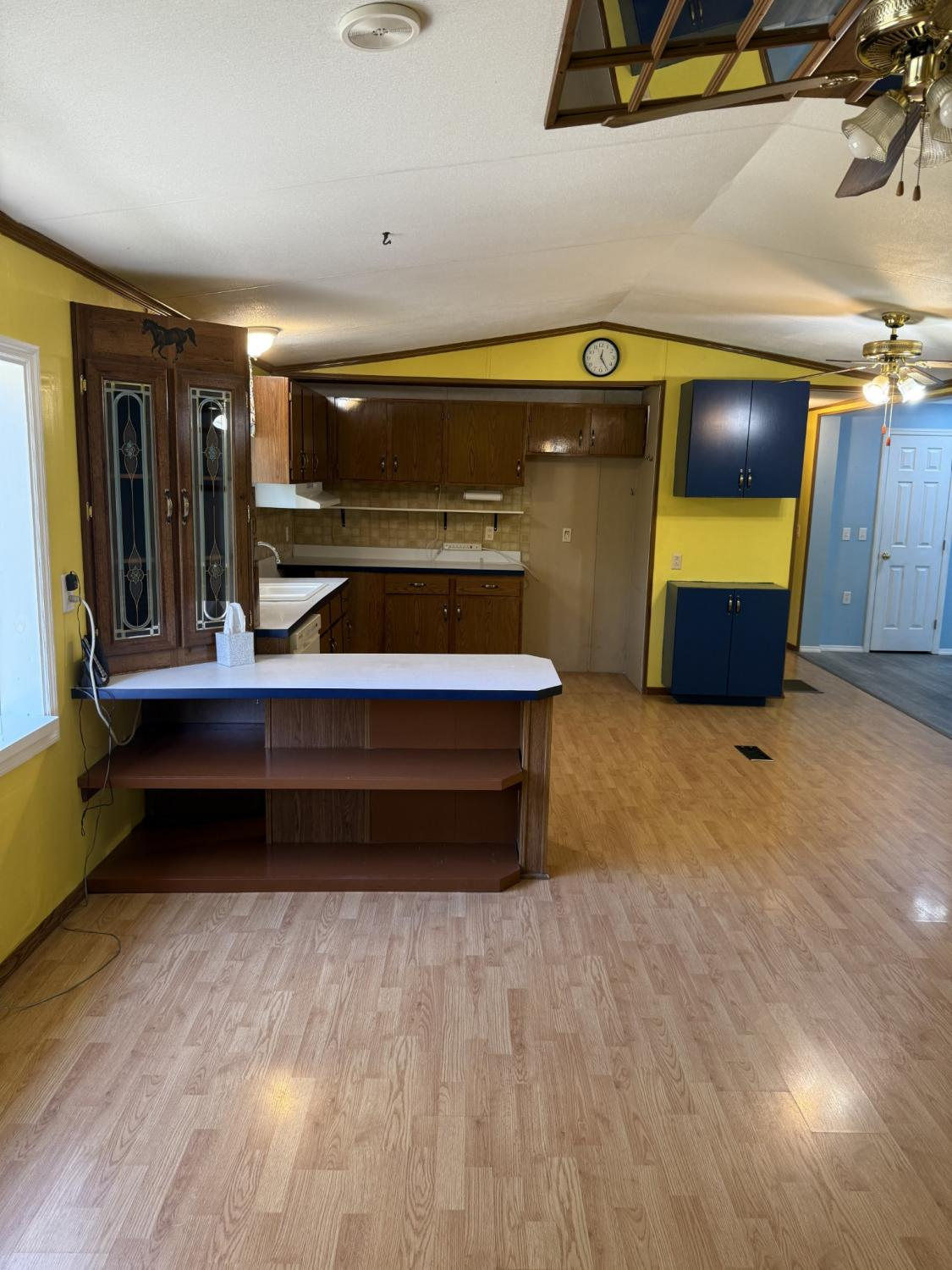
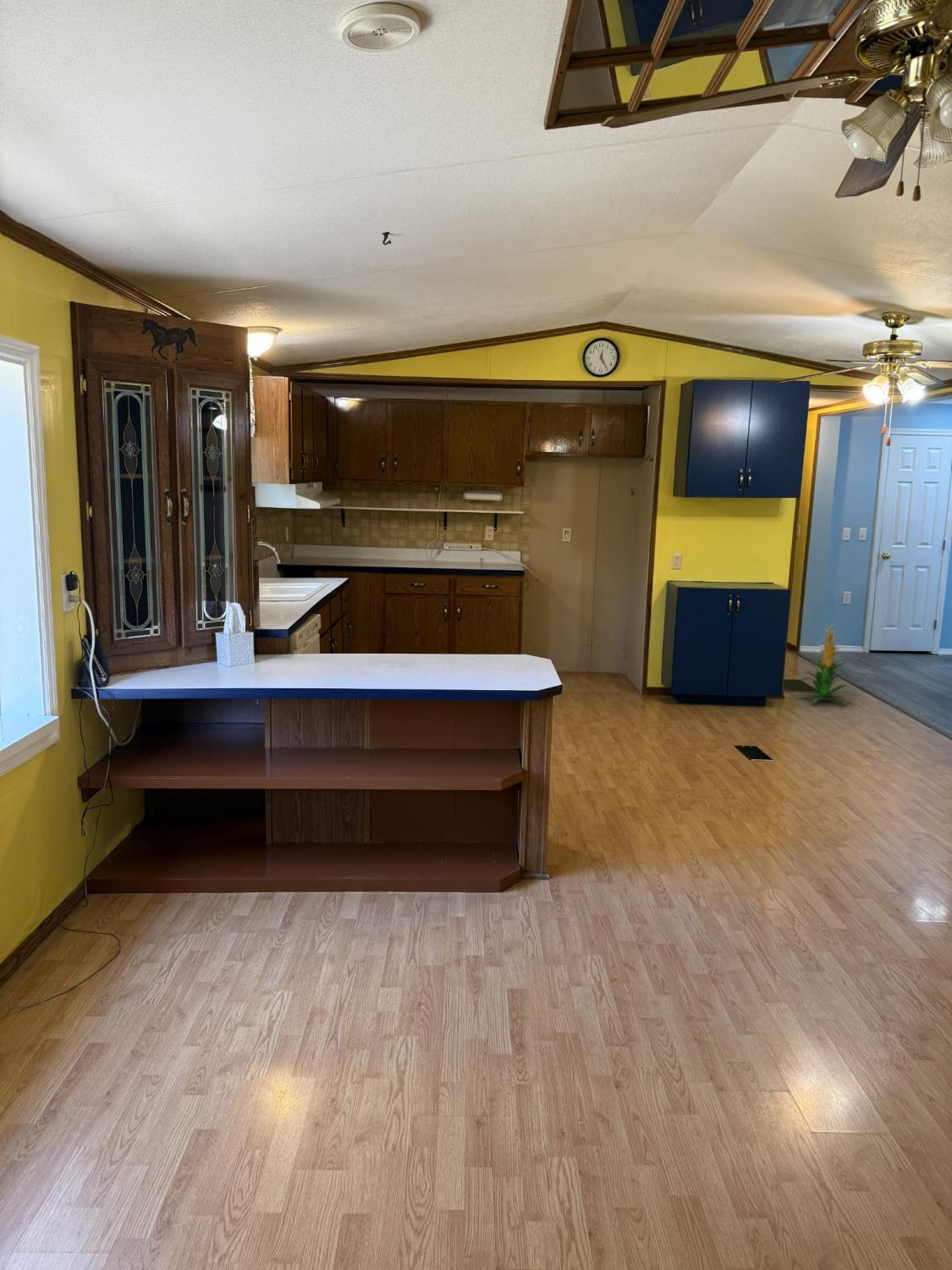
+ indoor plant [795,622,854,705]
